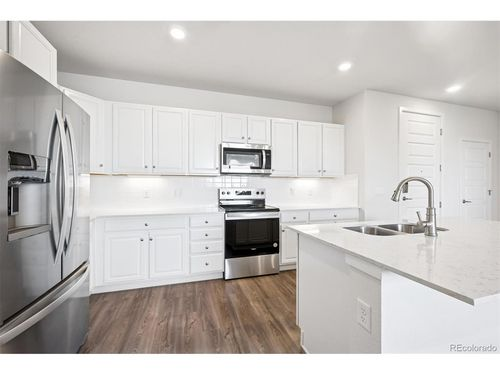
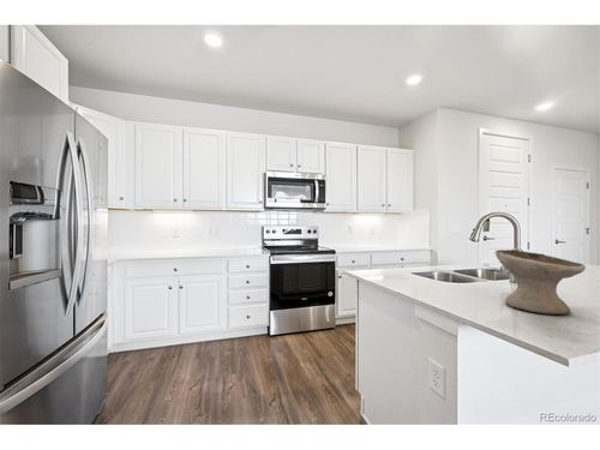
+ bowl [493,248,587,316]
